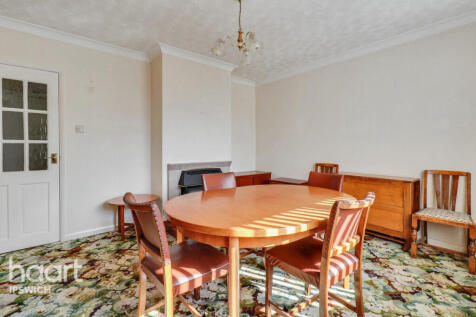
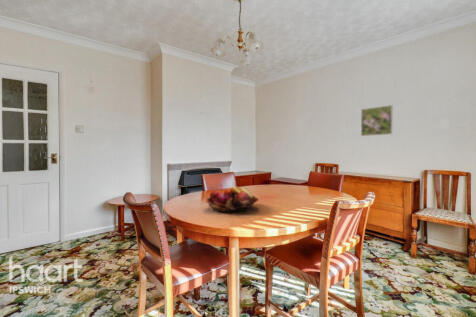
+ fruit basket [204,186,260,213]
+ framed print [360,104,393,137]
